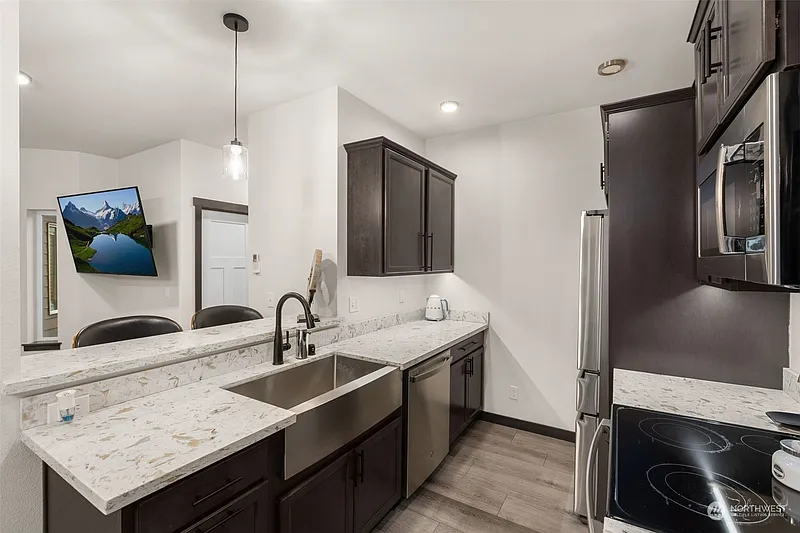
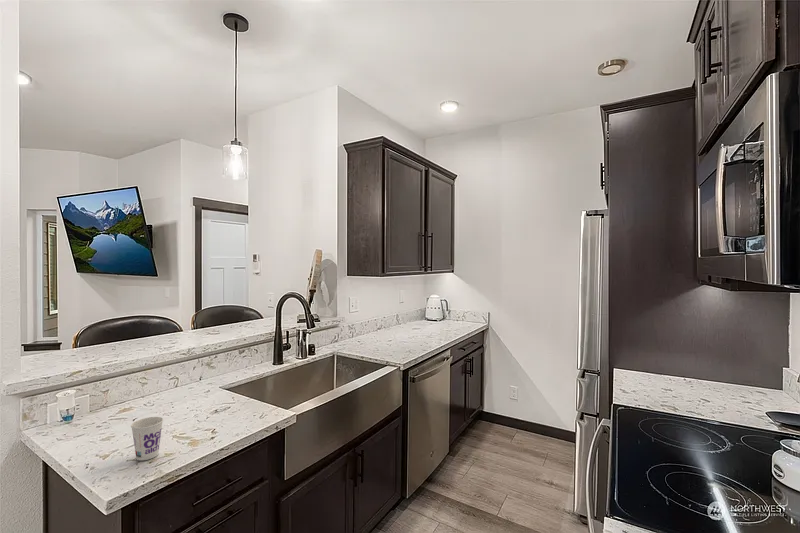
+ cup [130,416,164,462]
